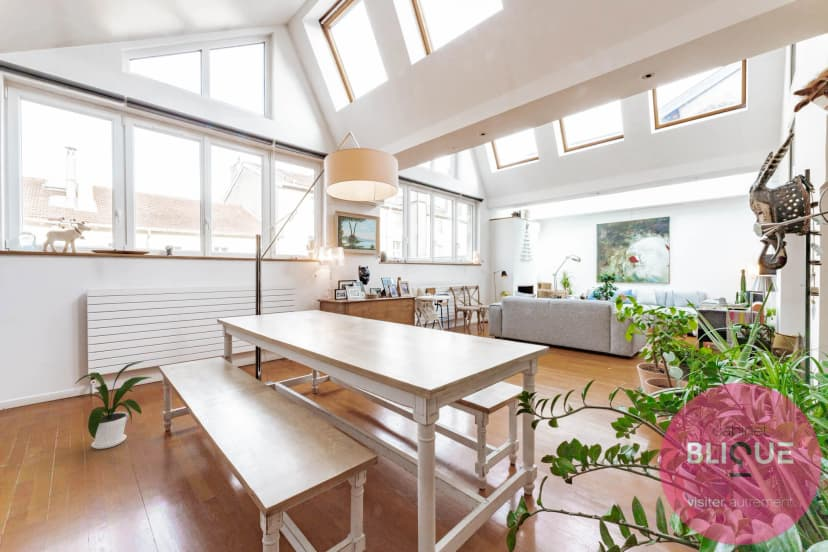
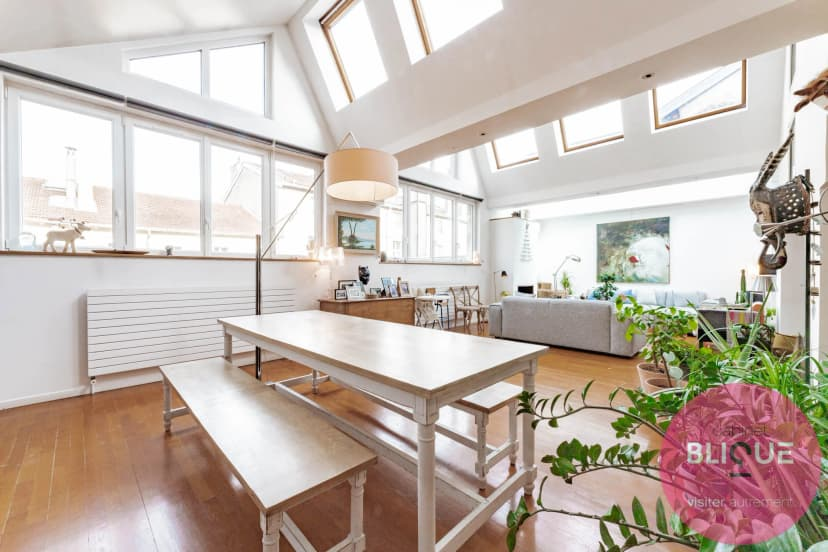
- house plant [74,360,154,450]
